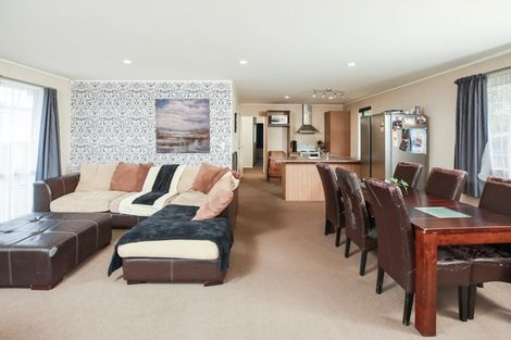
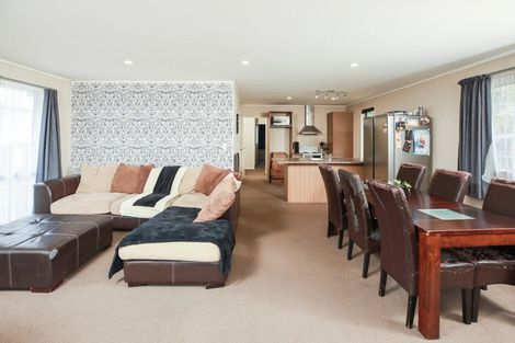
- wall art [154,98,211,154]
